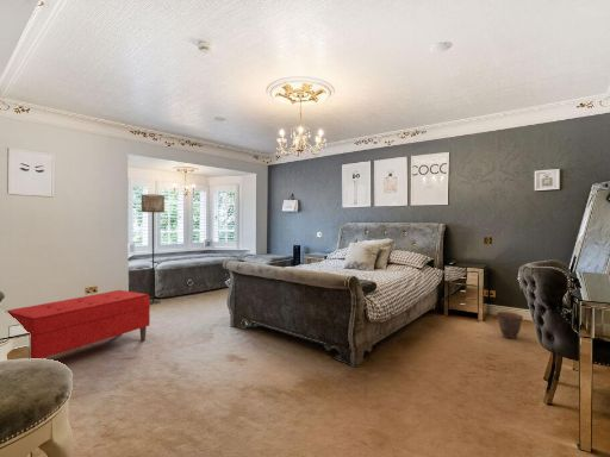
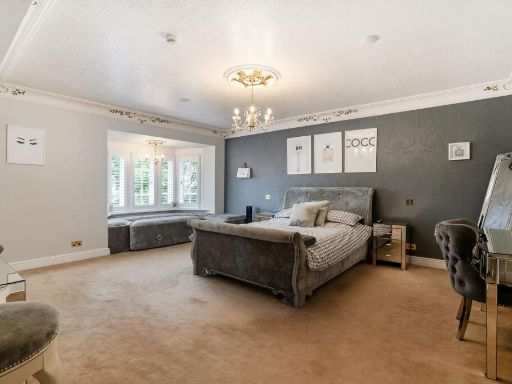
- bench [6,289,151,359]
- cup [496,311,524,340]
- floor lamp [141,193,166,305]
